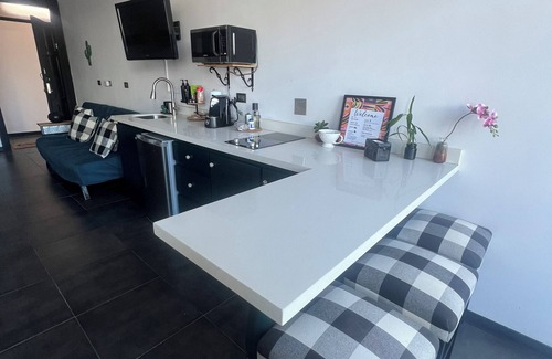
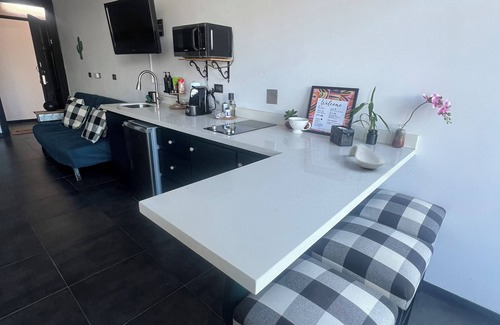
+ spoon rest [347,143,386,170]
